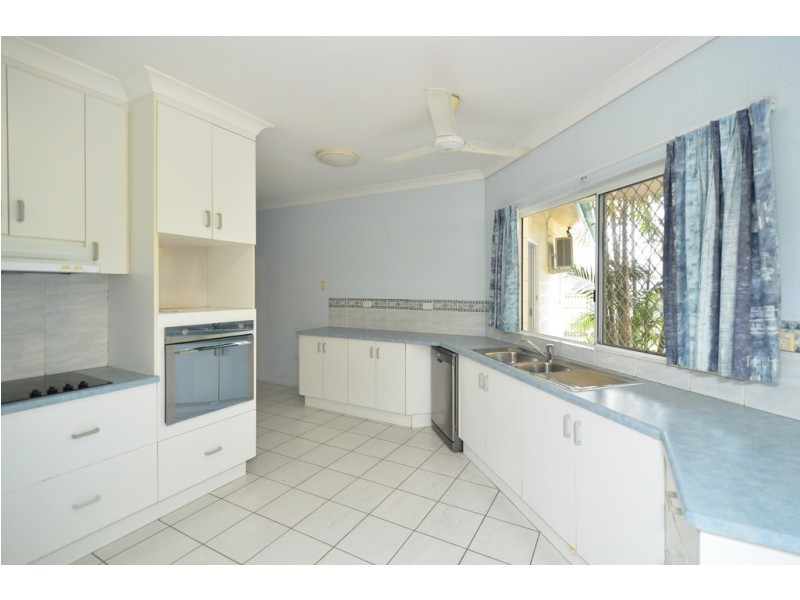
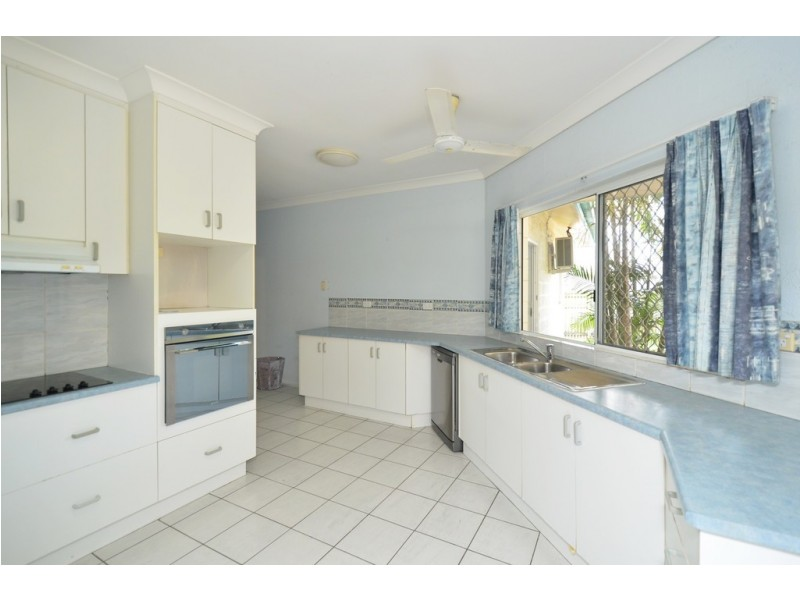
+ waste bin [256,355,286,391]
